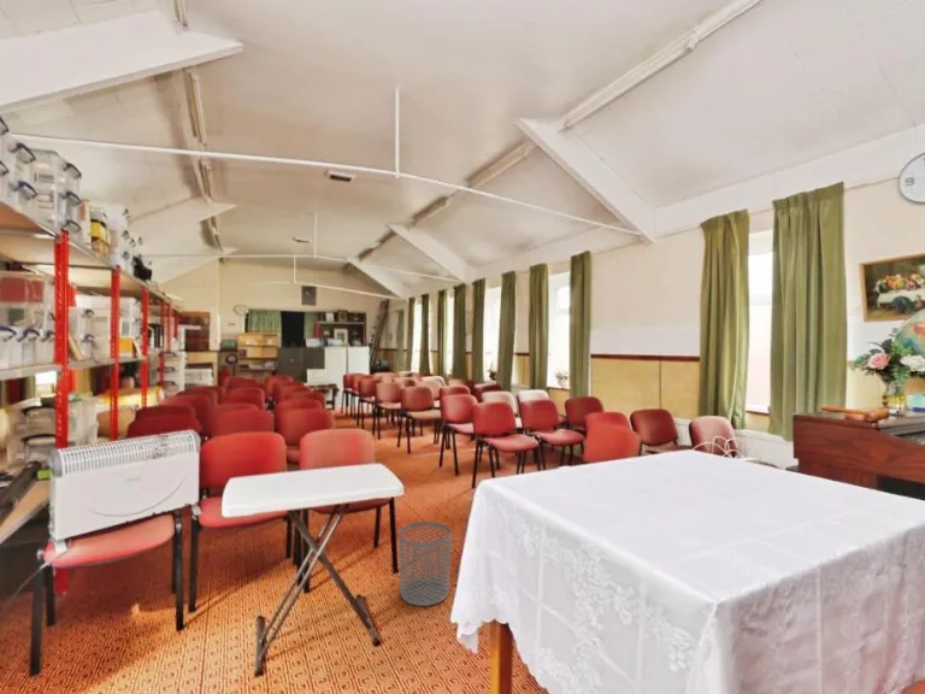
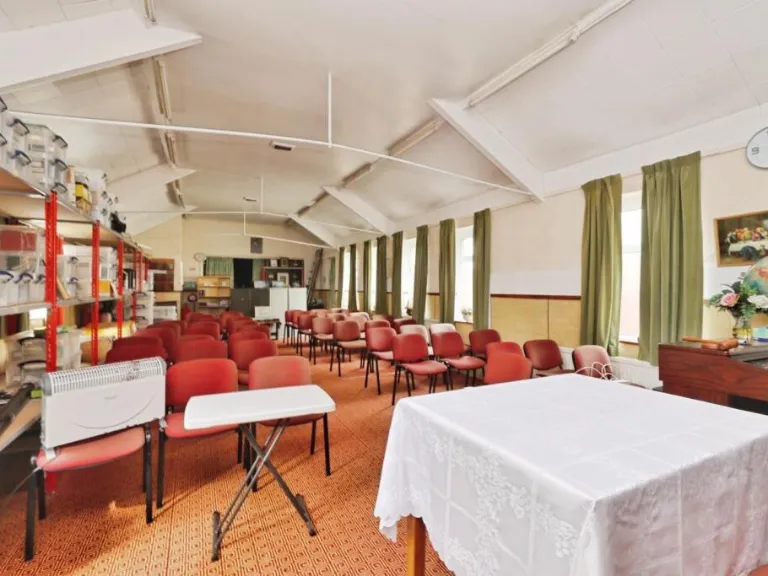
- waste bin [397,520,453,607]
